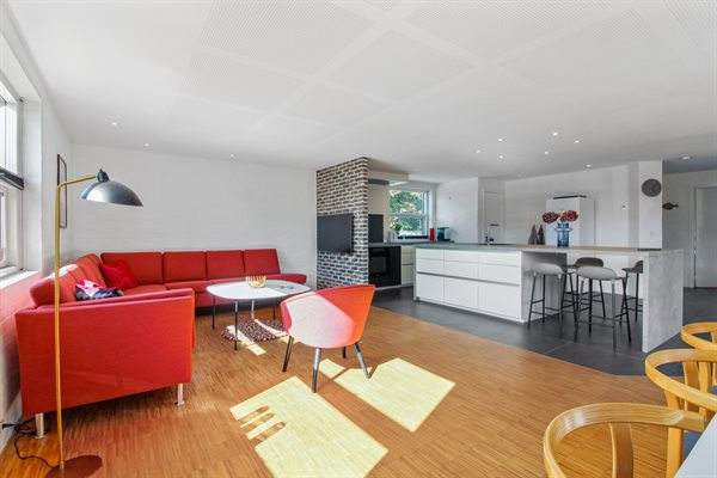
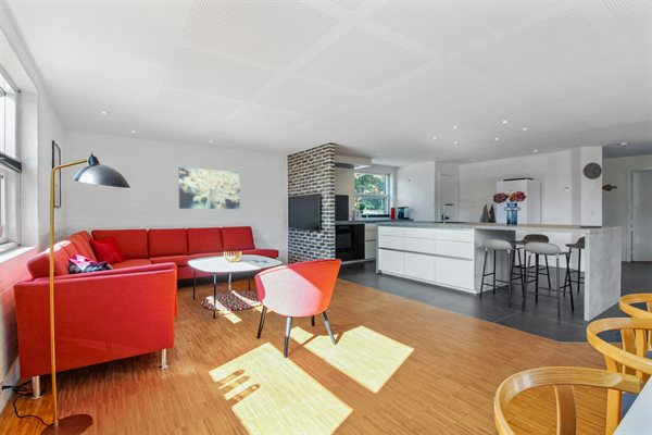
+ wall art [177,166,241,210]
